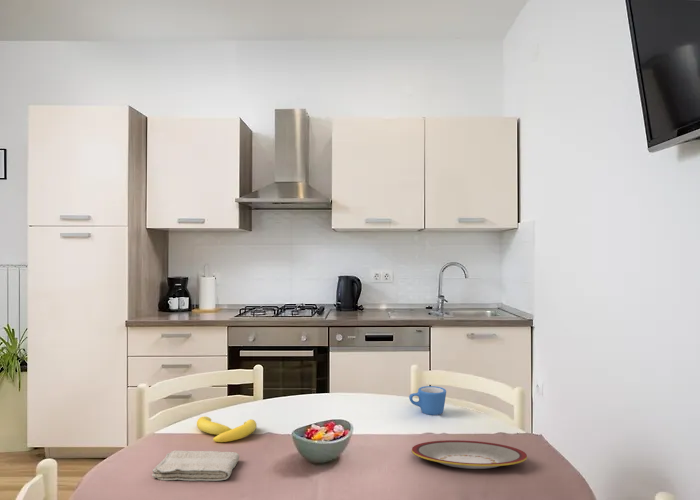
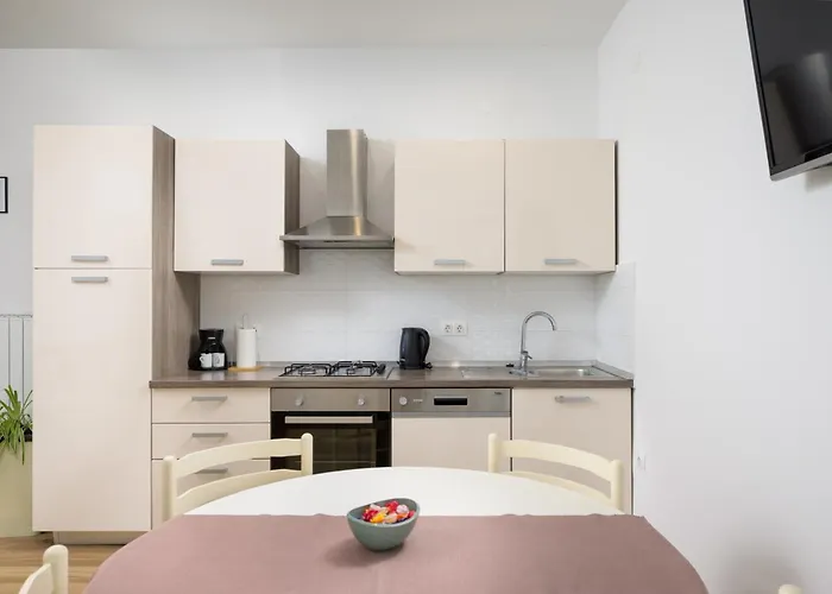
- plate [411,439,528,470]
- banana [196,415,258,443]
- mug [408,385,447,416]
- washcloth [151,449,240,482]
